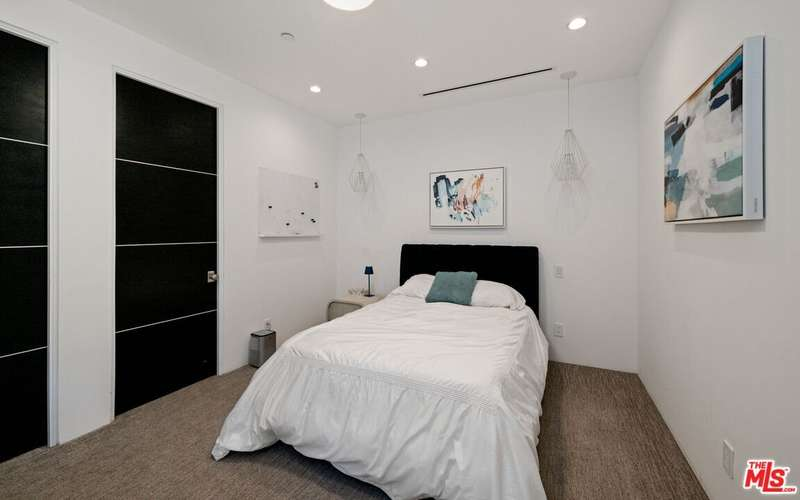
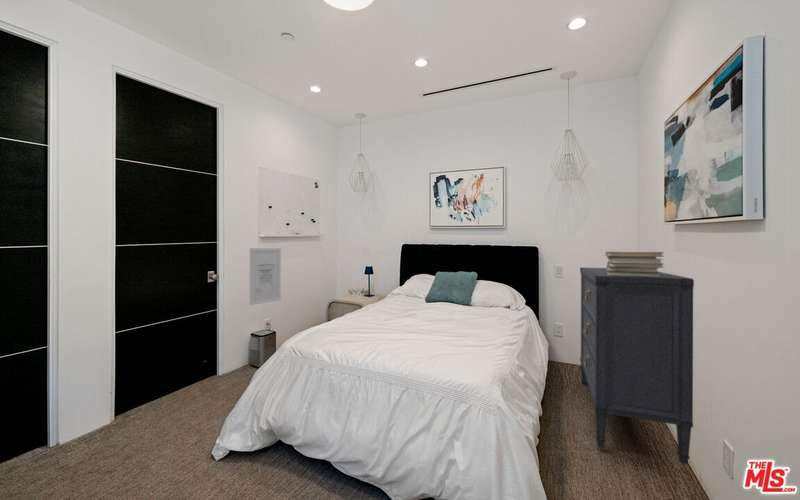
+ wall art [249,247,282,306]
+ dresser [579,267,695,465]
+ book stack [605,251,665,277]
